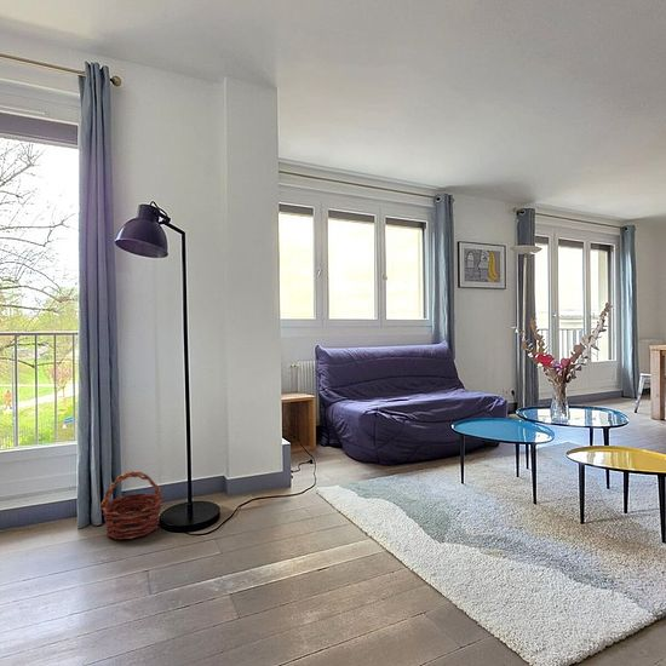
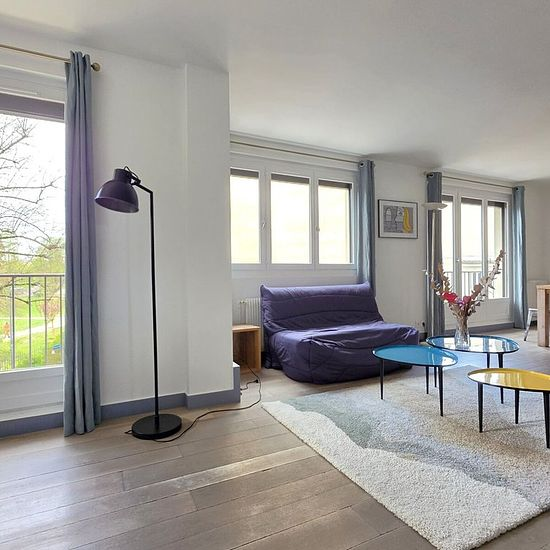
- basket [99,470,163,540]
